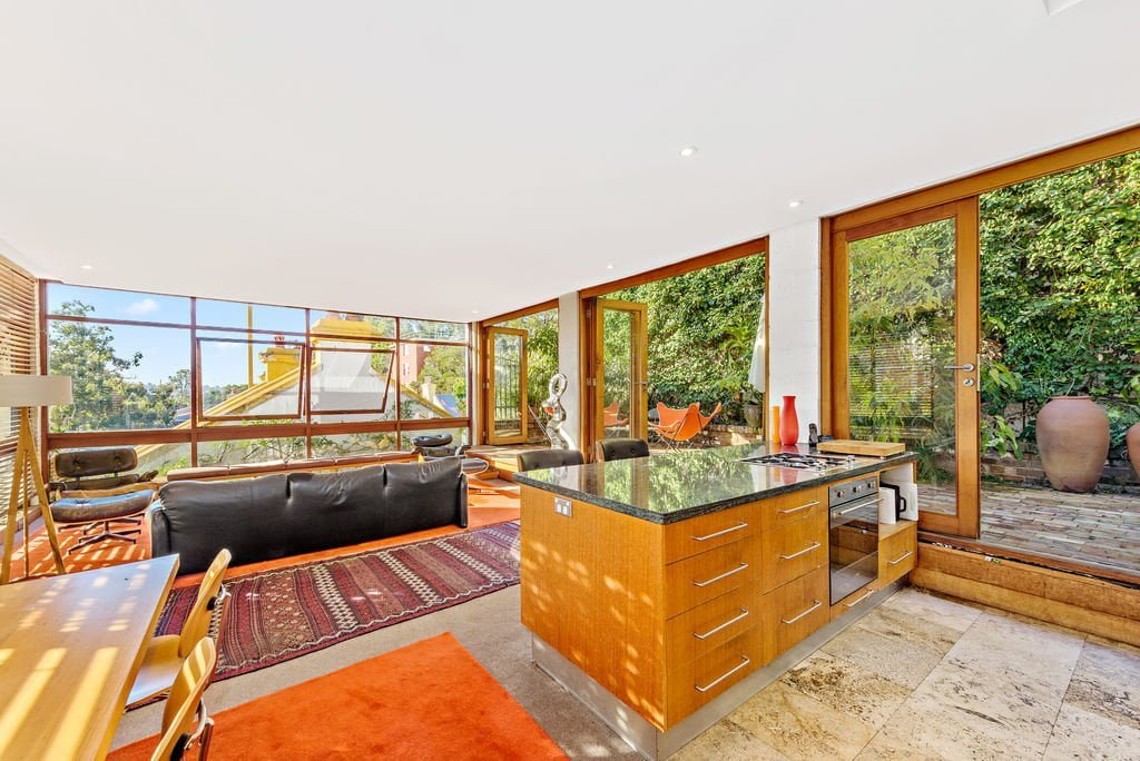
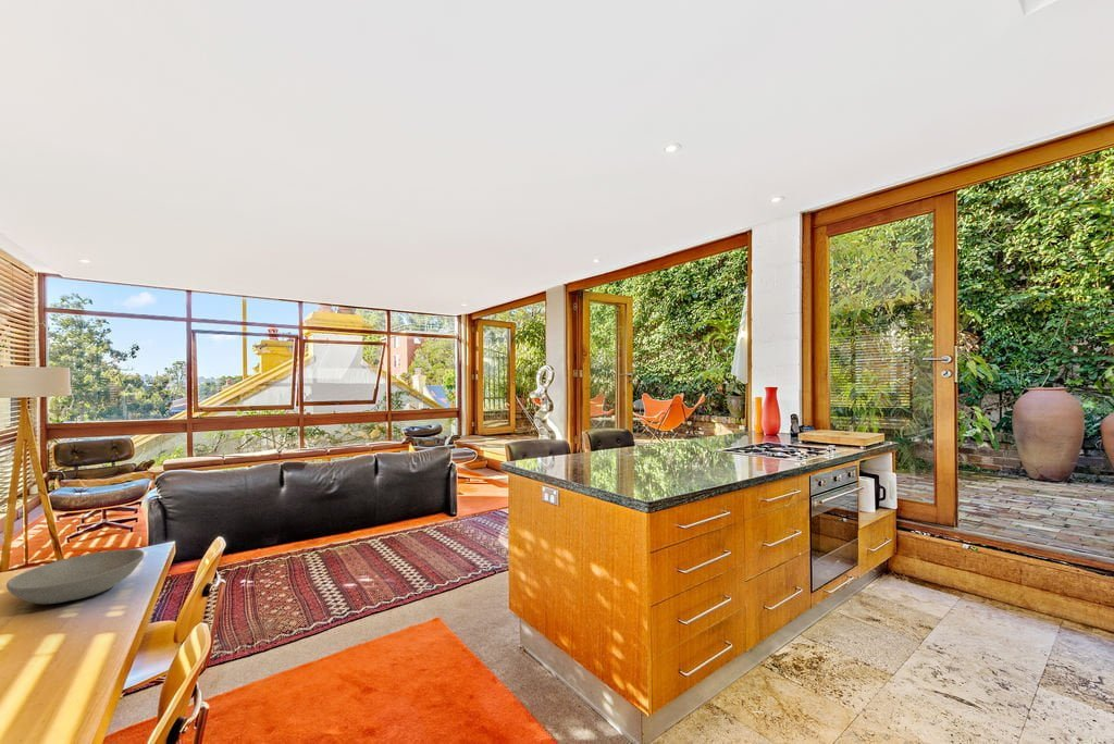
+ bowl [5,548,146,605]
